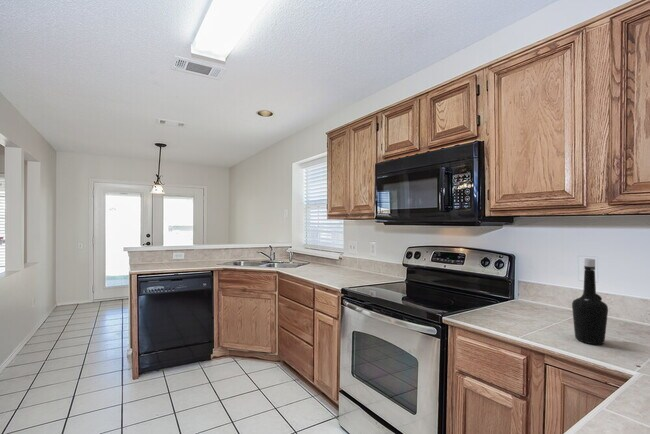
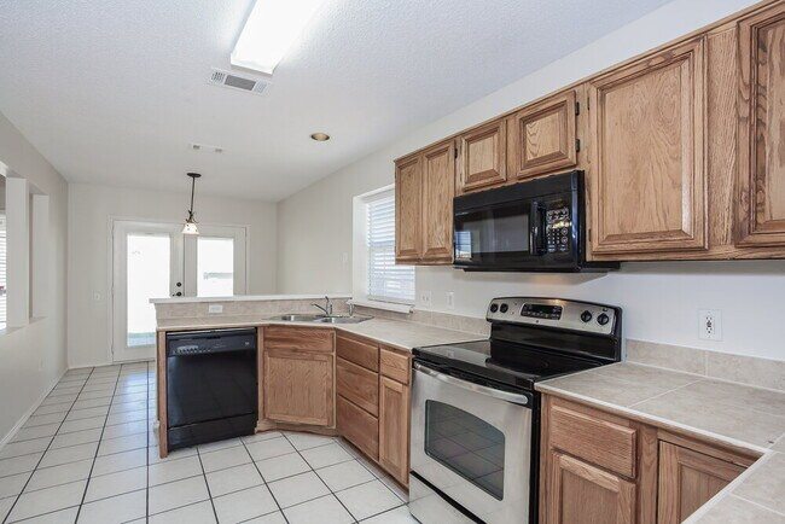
- bottle [571,257,609,345]
